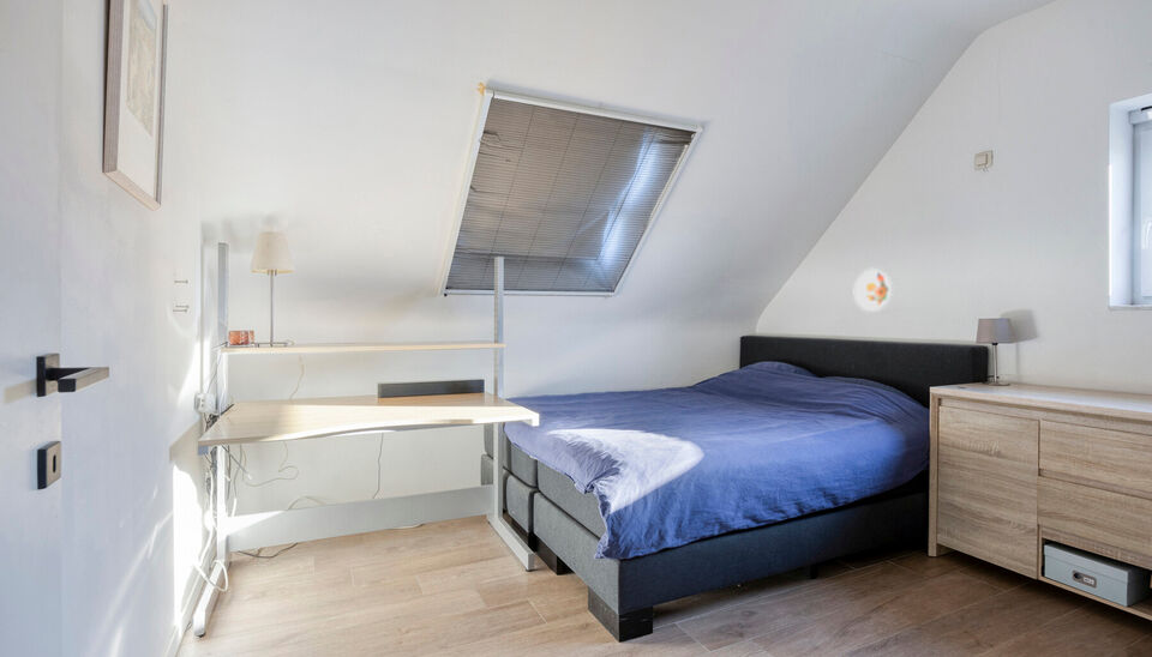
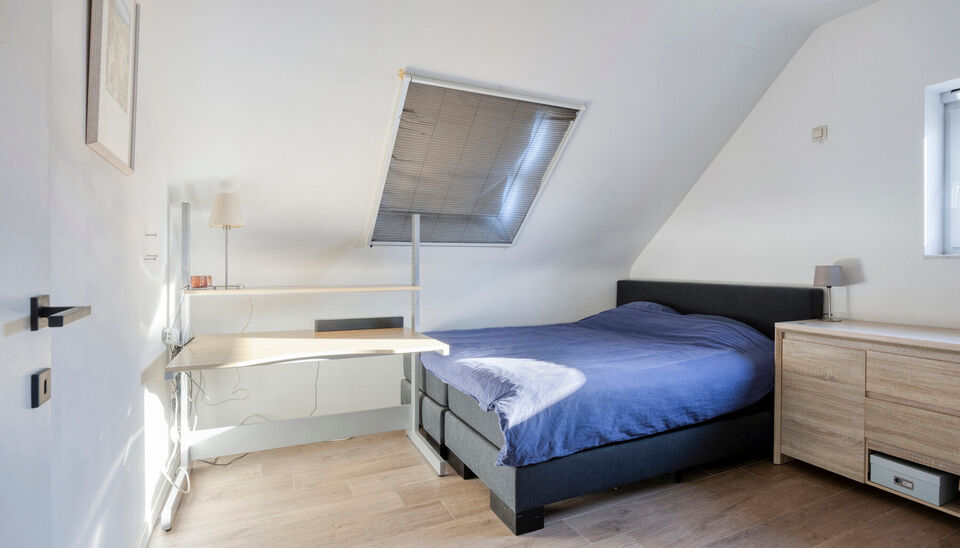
- decorative plate [853,267,893,313]
